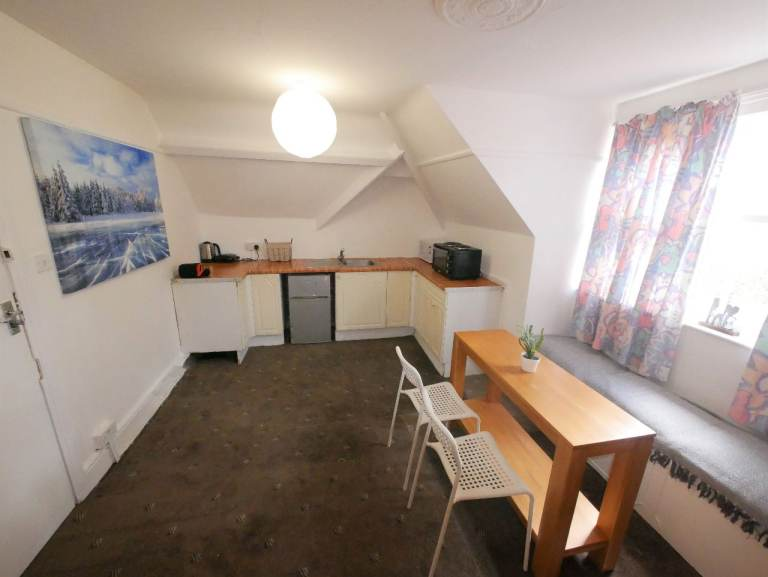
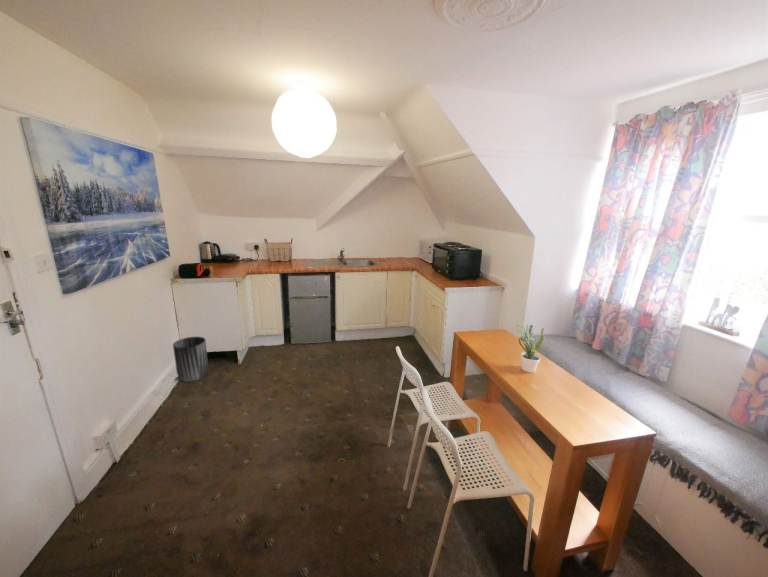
+ trash can [172,336,210,383]
